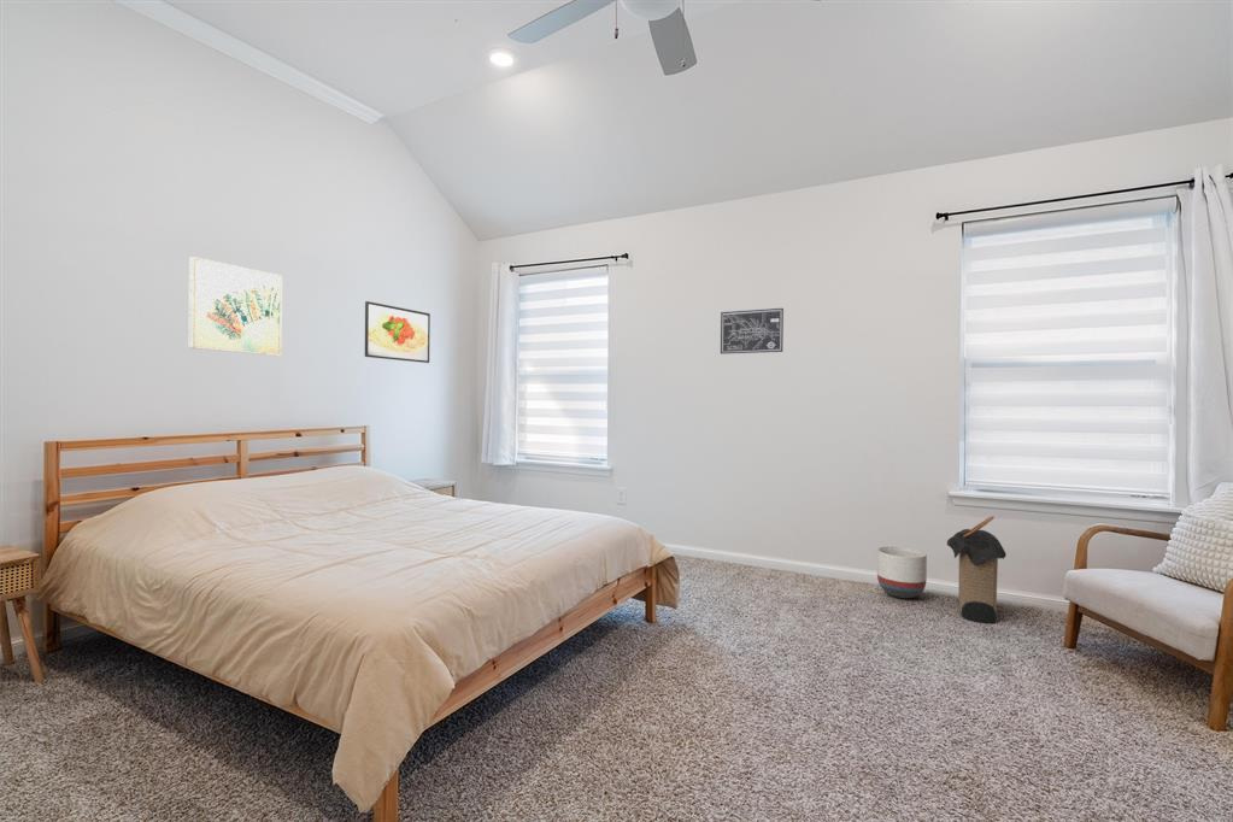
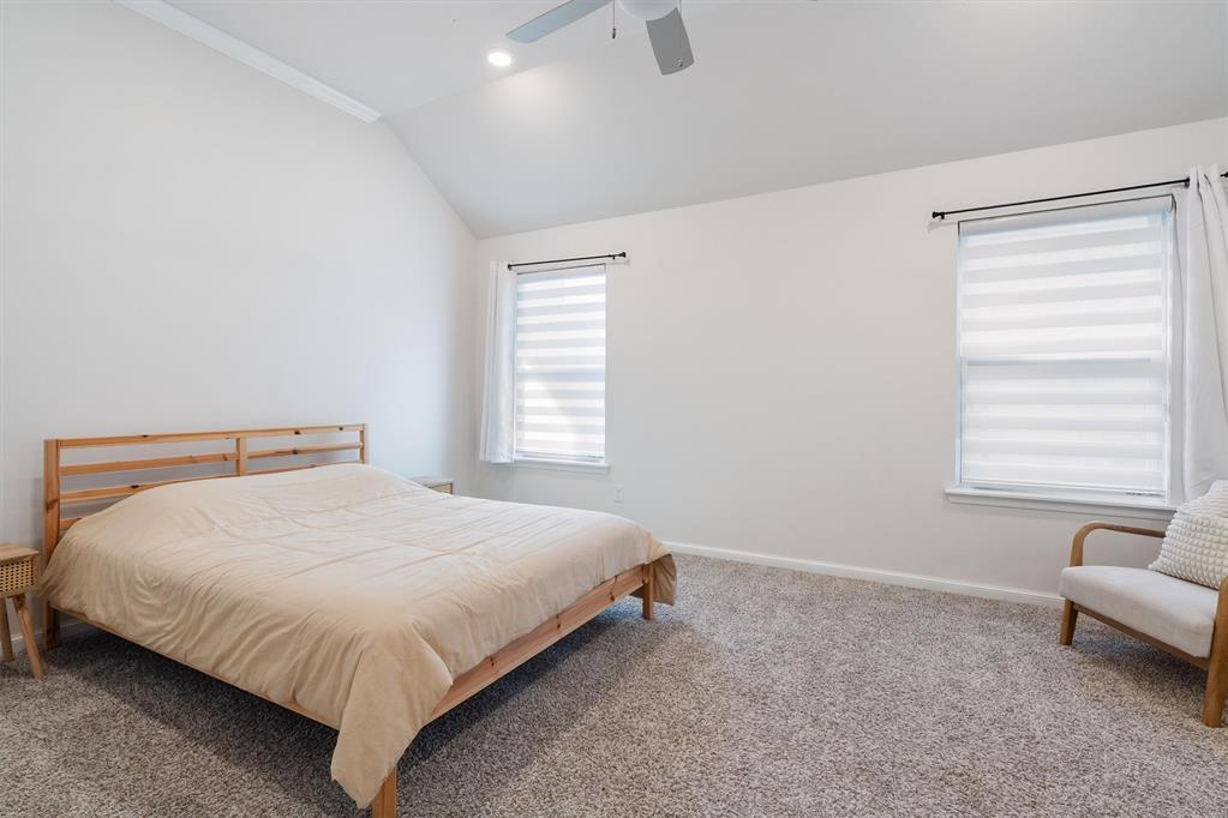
- wall art [720,307,785,356]
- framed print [364,300,431,364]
- laundry hamper [946,515,1008,624]
- planter [876,546,928,599]
- wall art [187,256,283,357]
